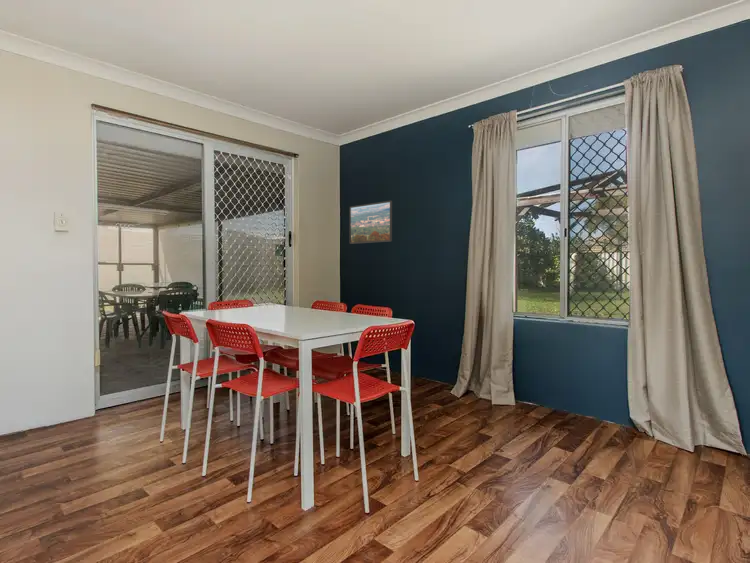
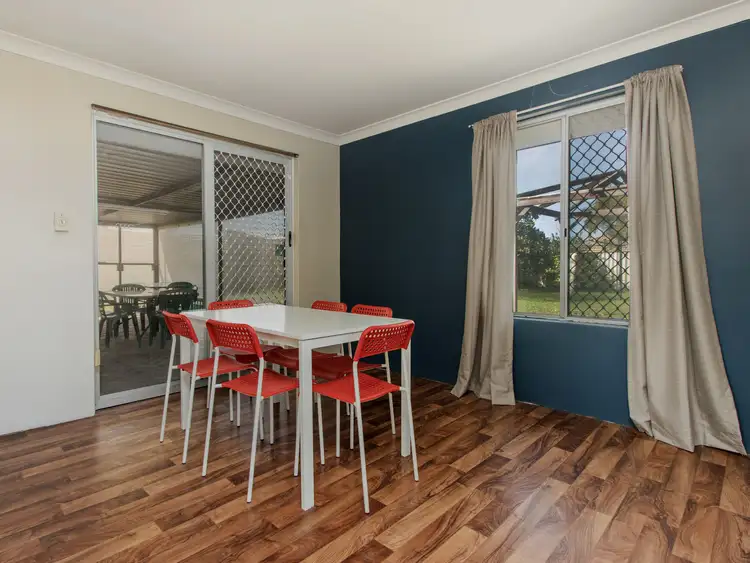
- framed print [348,200,393,245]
